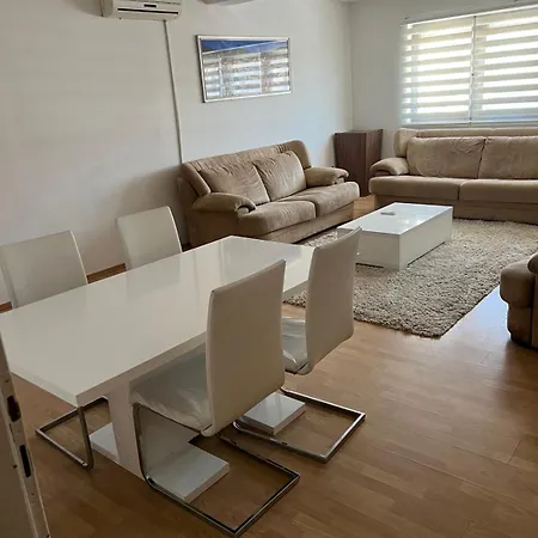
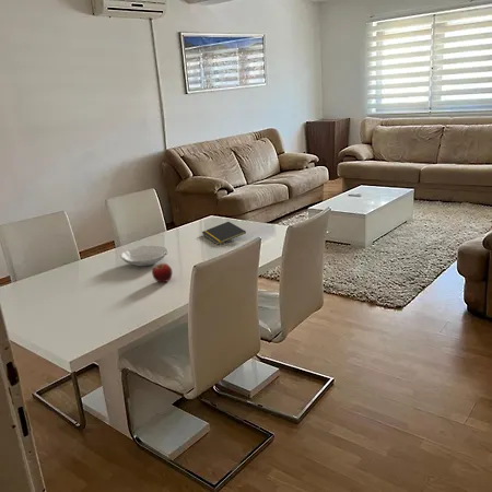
+ notepad [201,221,247,246]
+ bowl [119,244,169,267]
+ fruit [151,262,174,283]
